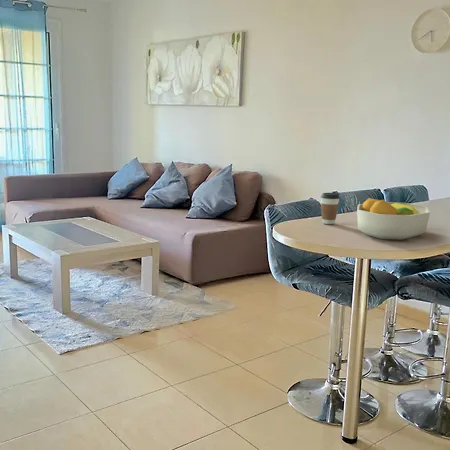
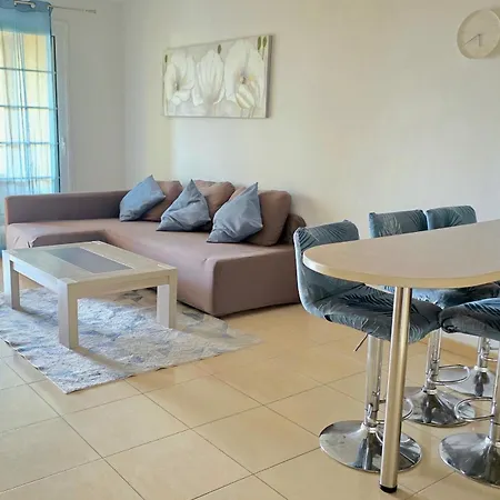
- fruit bowl [356,197,431,241]
- coffee cup [320,192,340,225]
